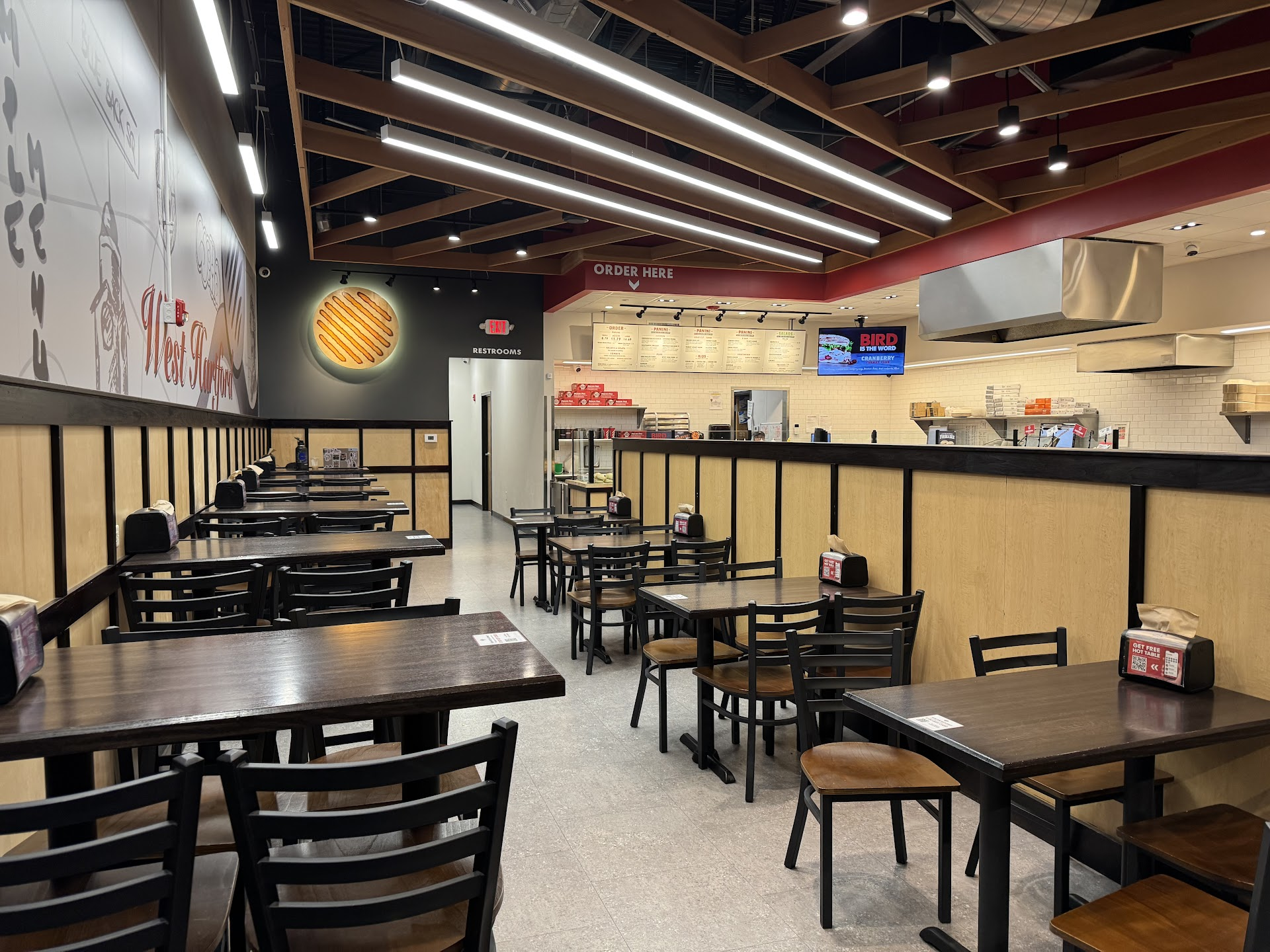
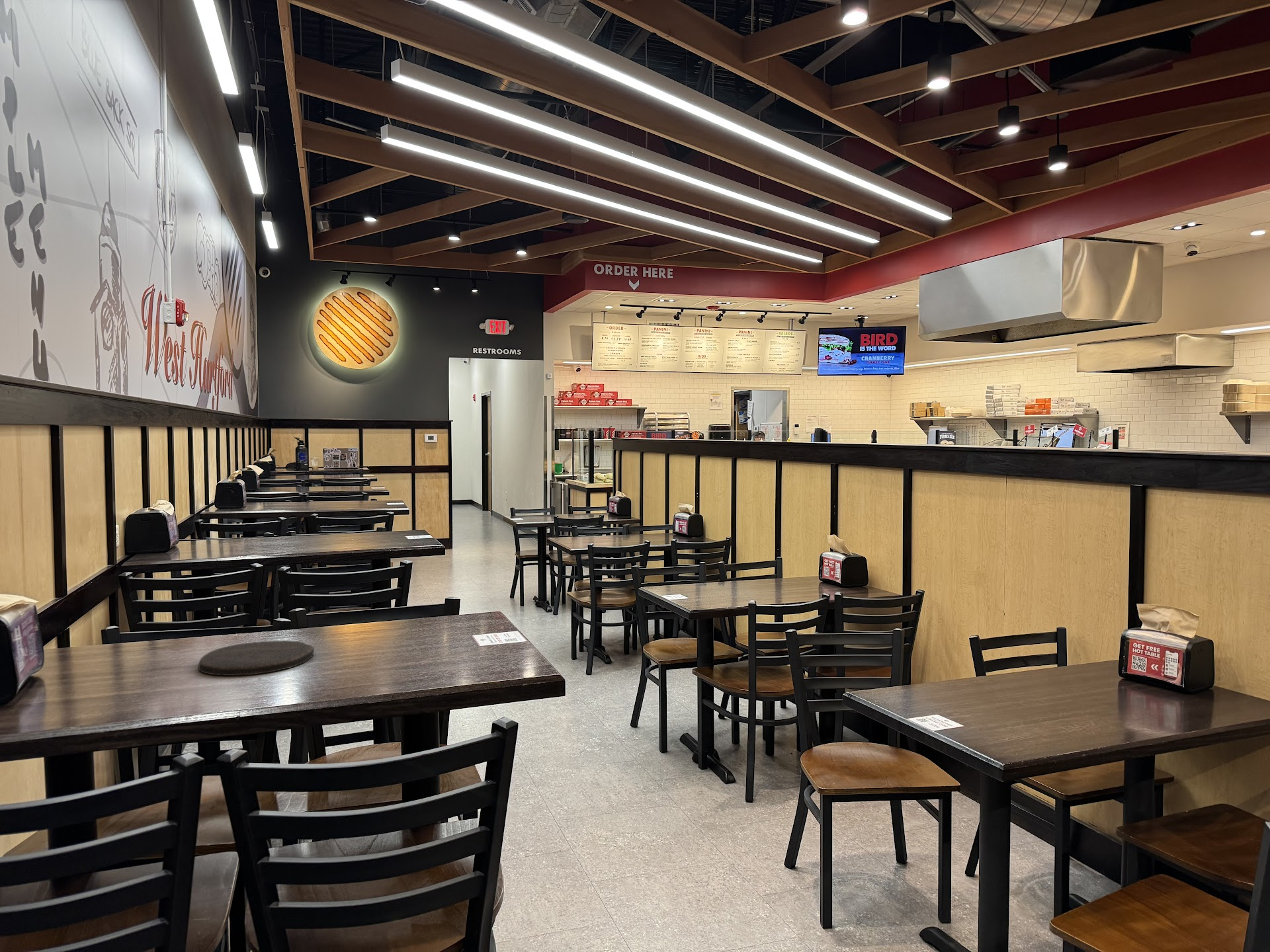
+ plate [198,640,315,676]
